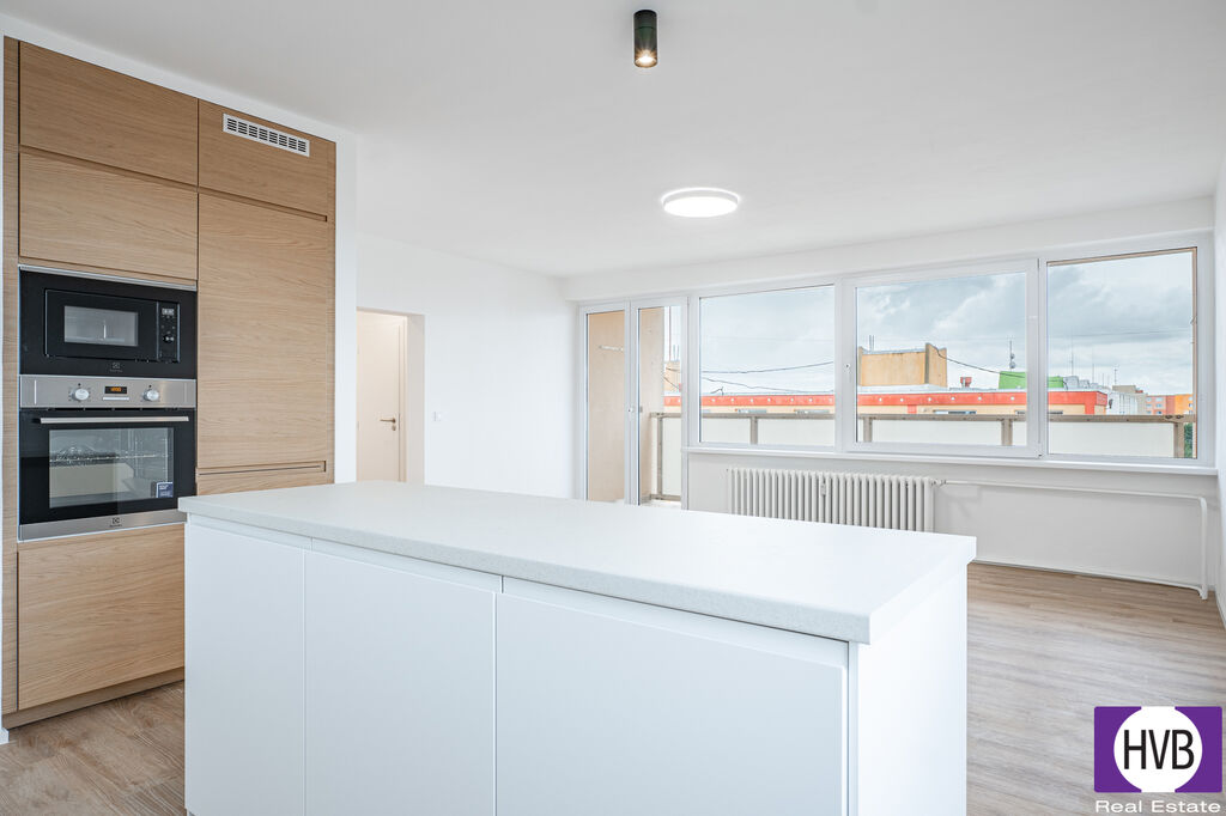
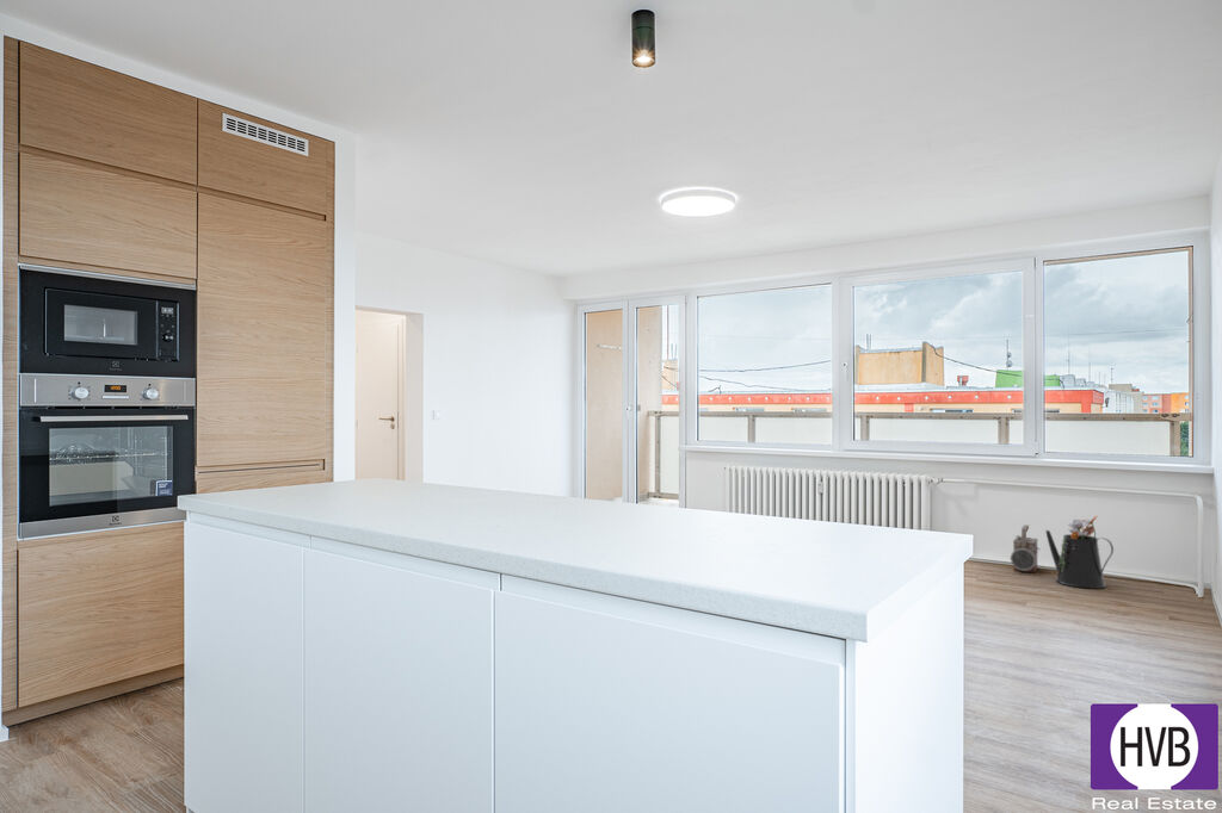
+ watering can [1044,515,1115,590]
+ lantern [1010,523,1041,573]
